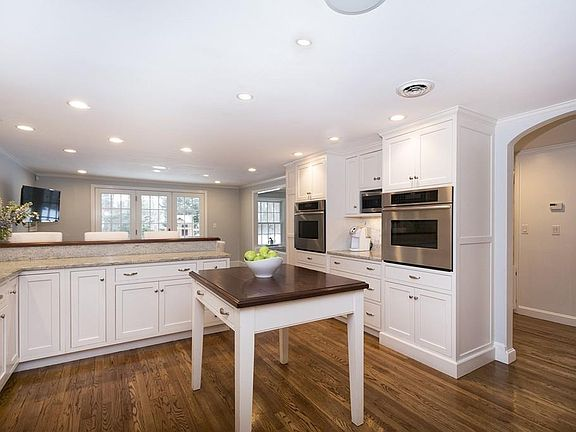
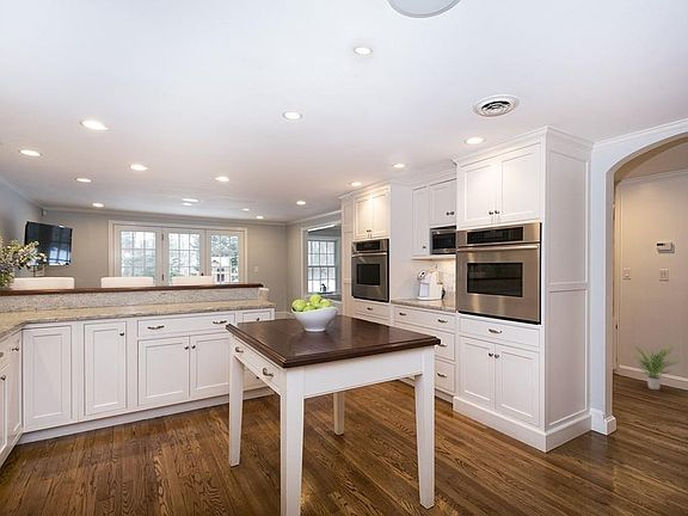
+ potted plant [629,344,680,391]
